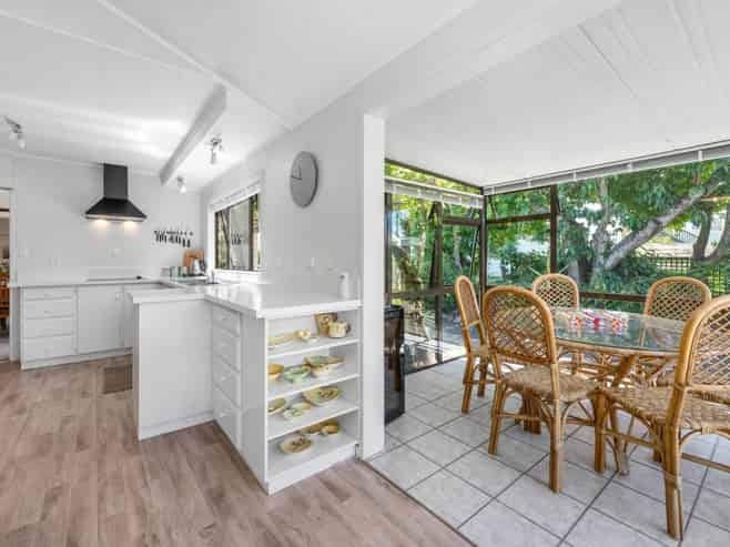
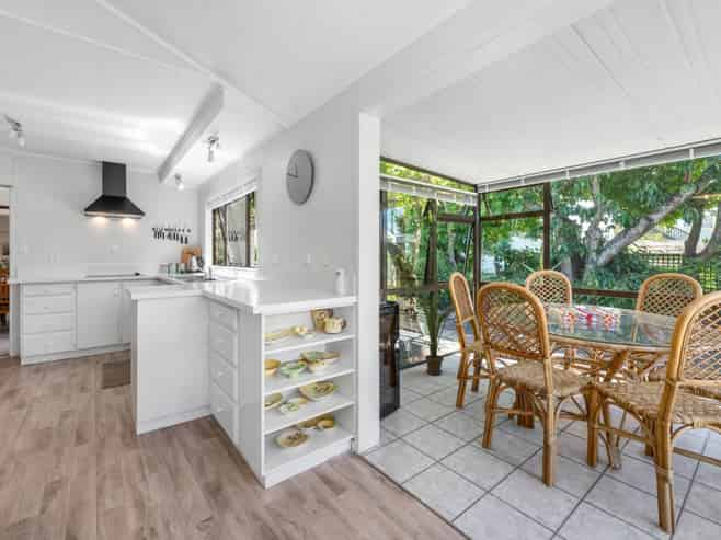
+ house plant [413,285,454,376]
